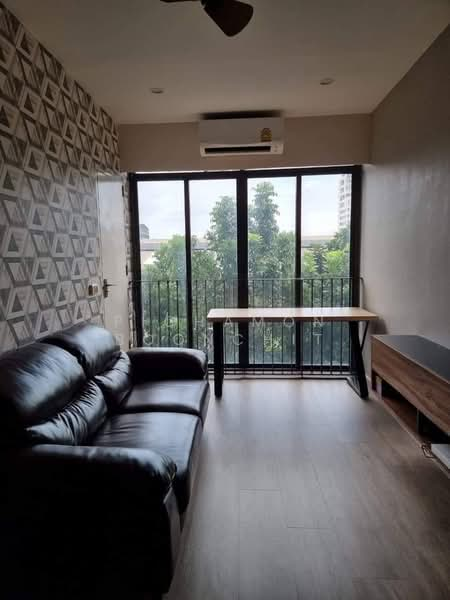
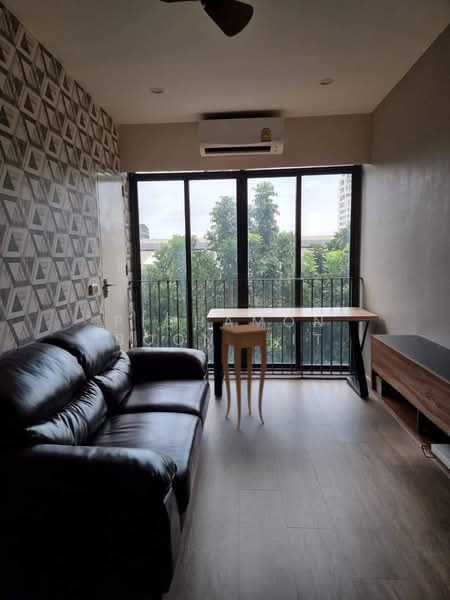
+ side table [219,323,270,430]
